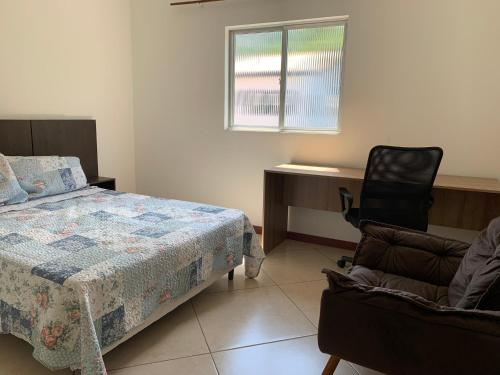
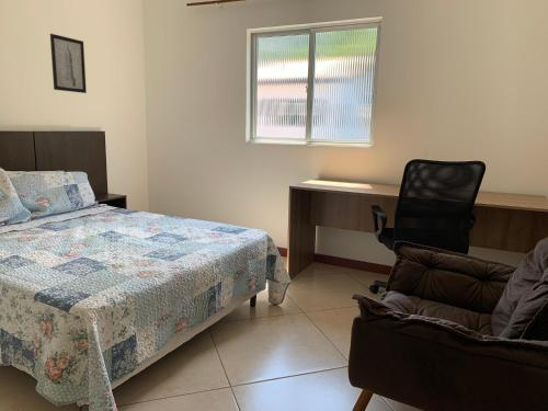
+ wall art [49,33,88,94]
